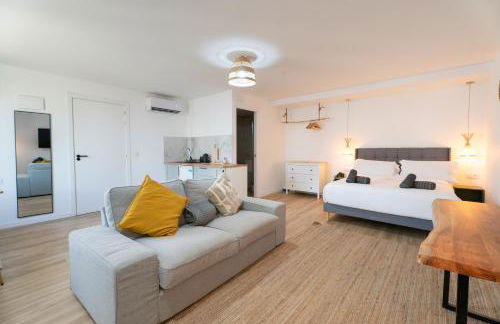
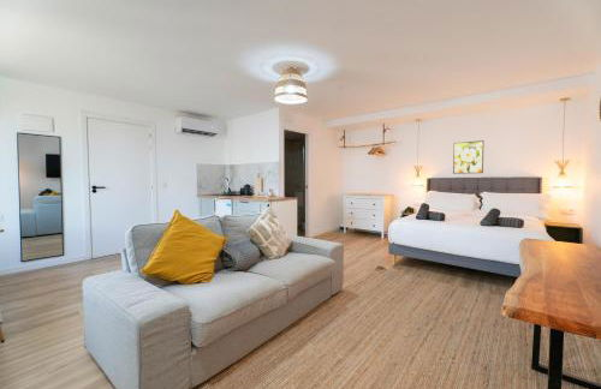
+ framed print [452,139,484,175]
